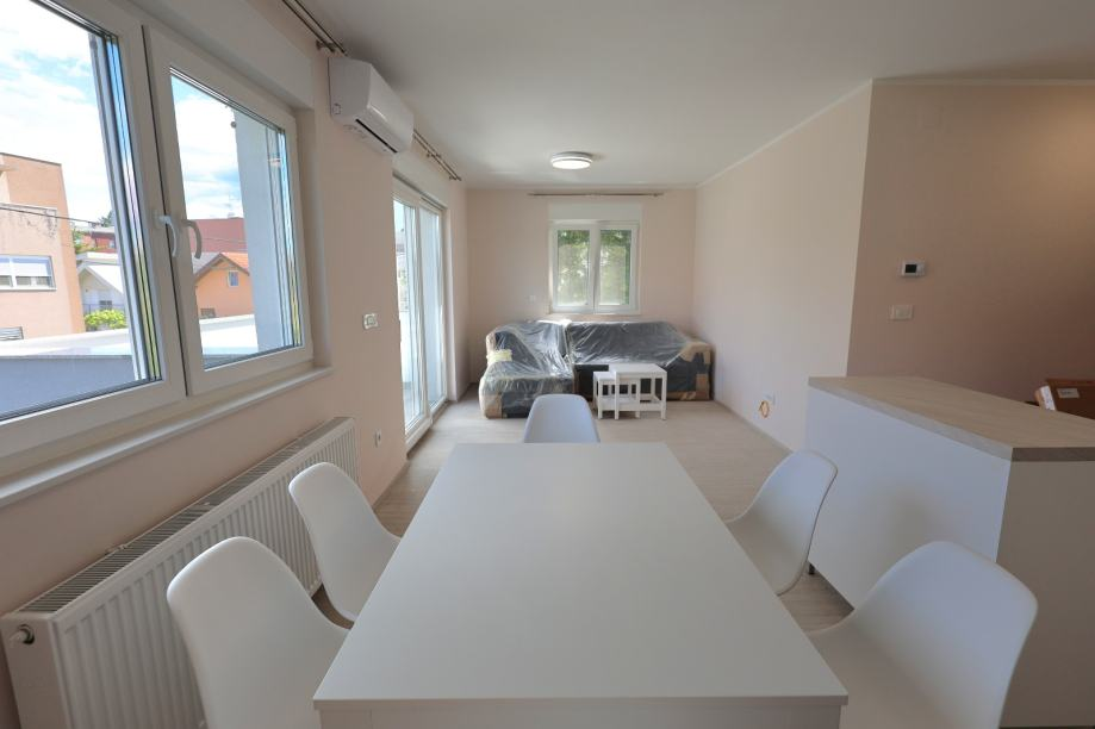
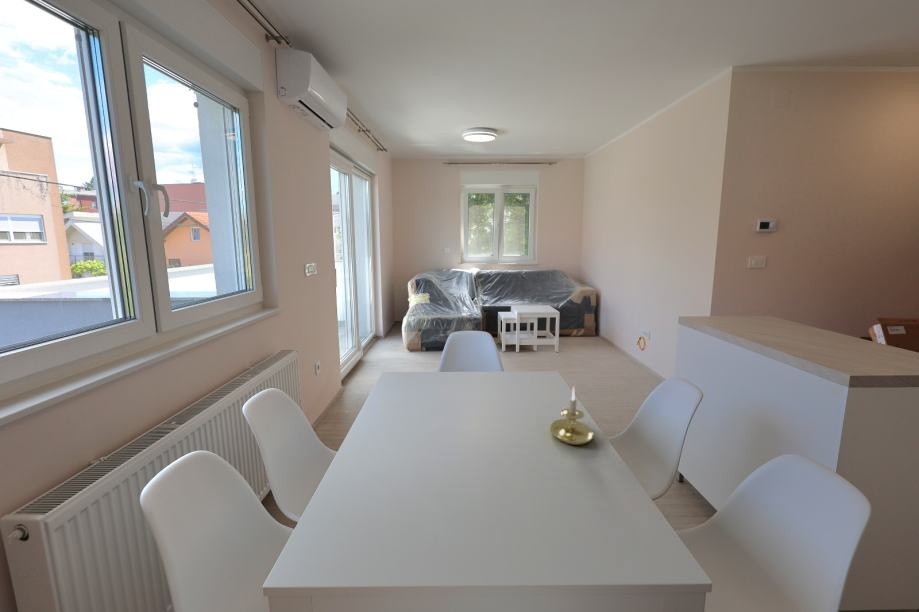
+ candle holder [549,386,595,446]
